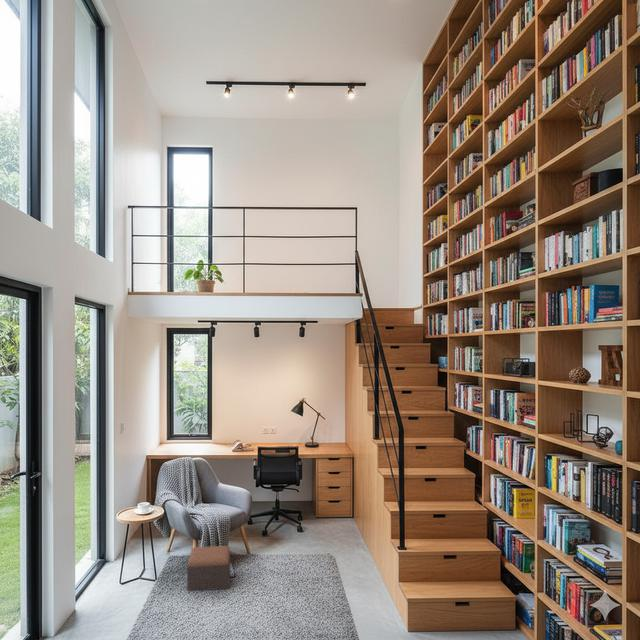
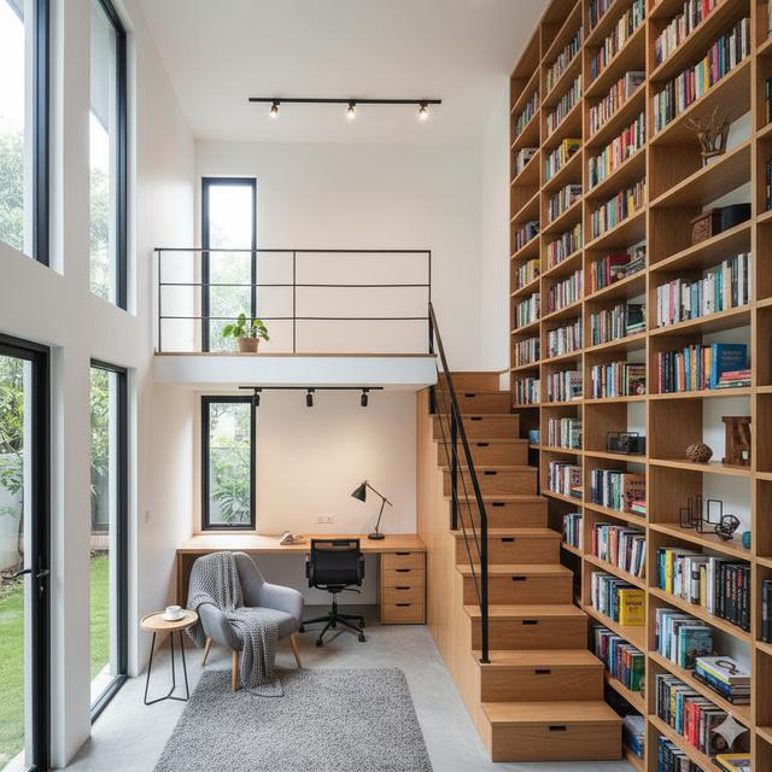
- footstool [186,545,231,592]
